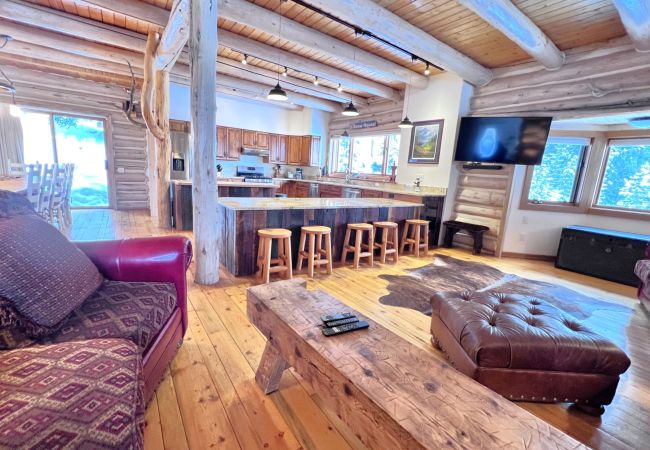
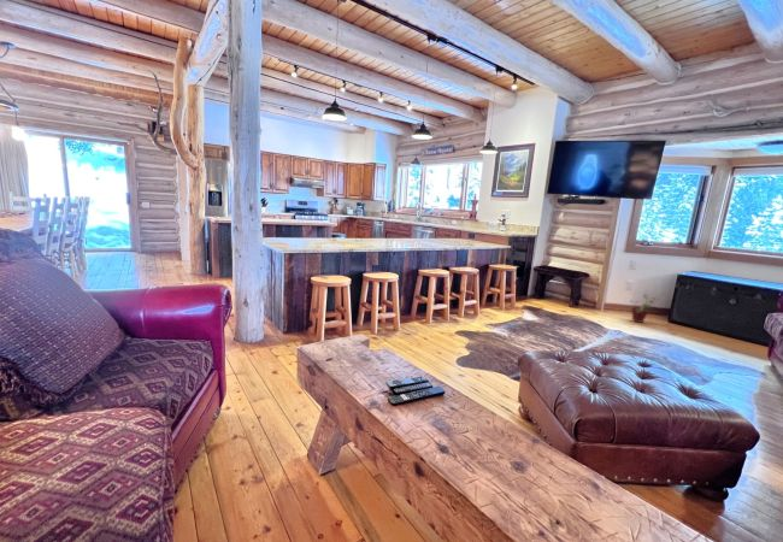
+ potted plant [630,294,657,324]
